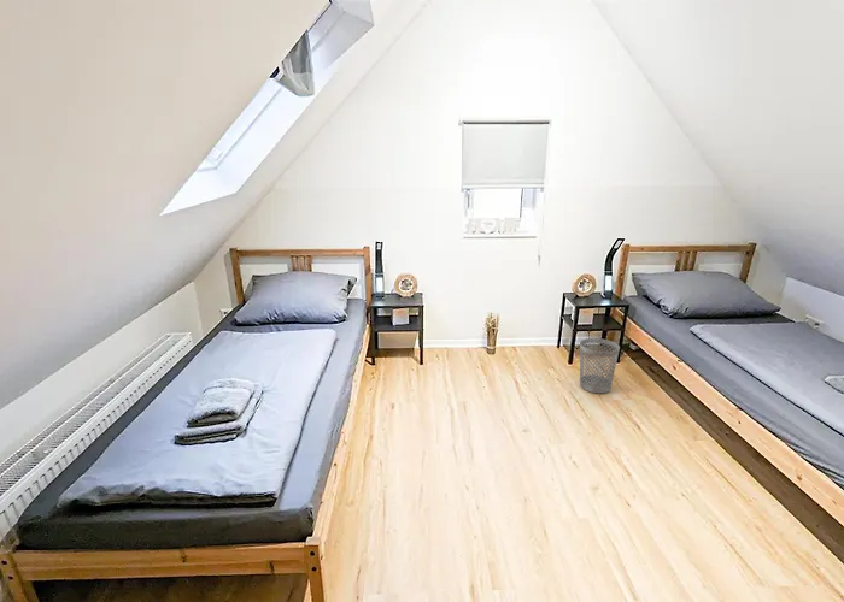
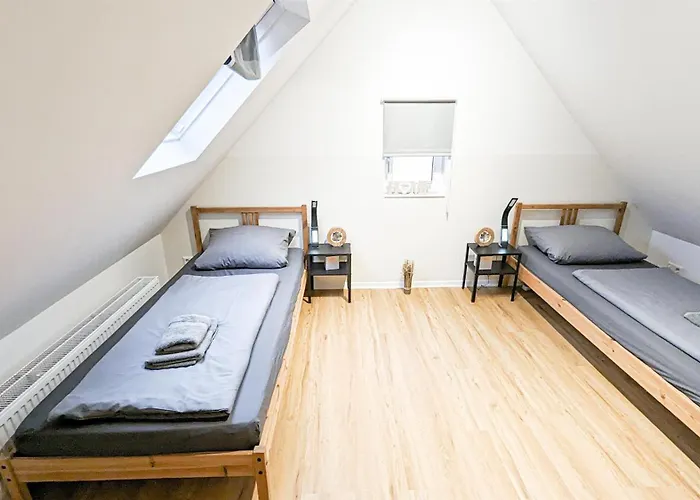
- wastebasket [579,337,621,394]
